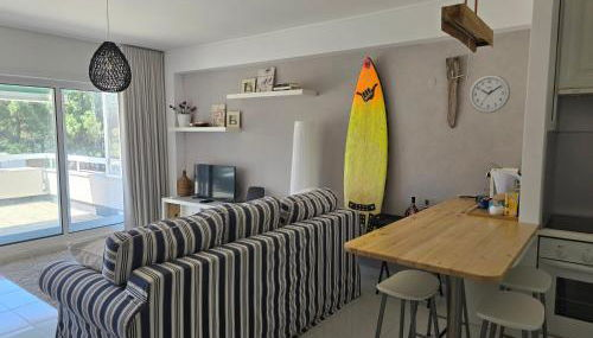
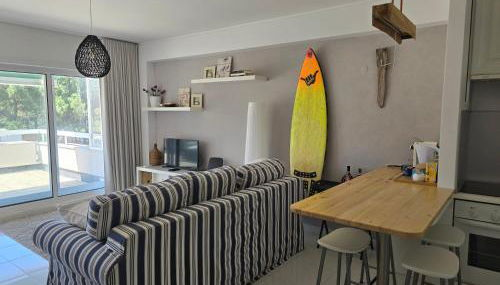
- wall clock [467,74,511,114]
